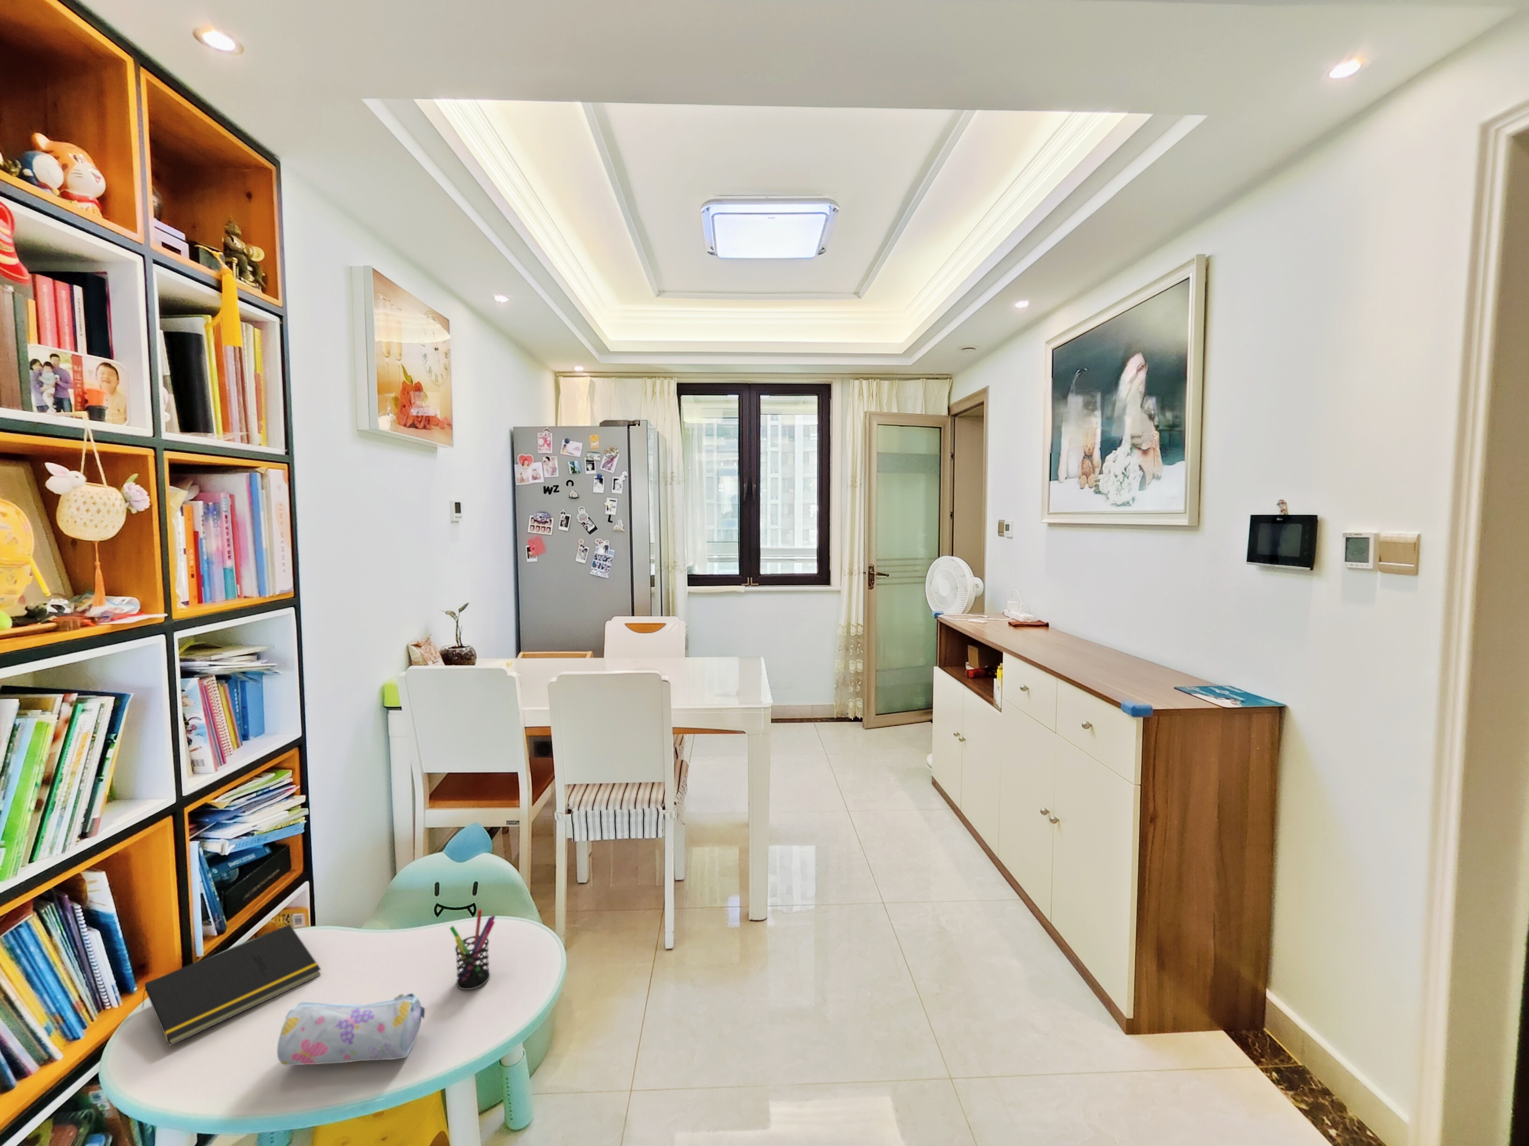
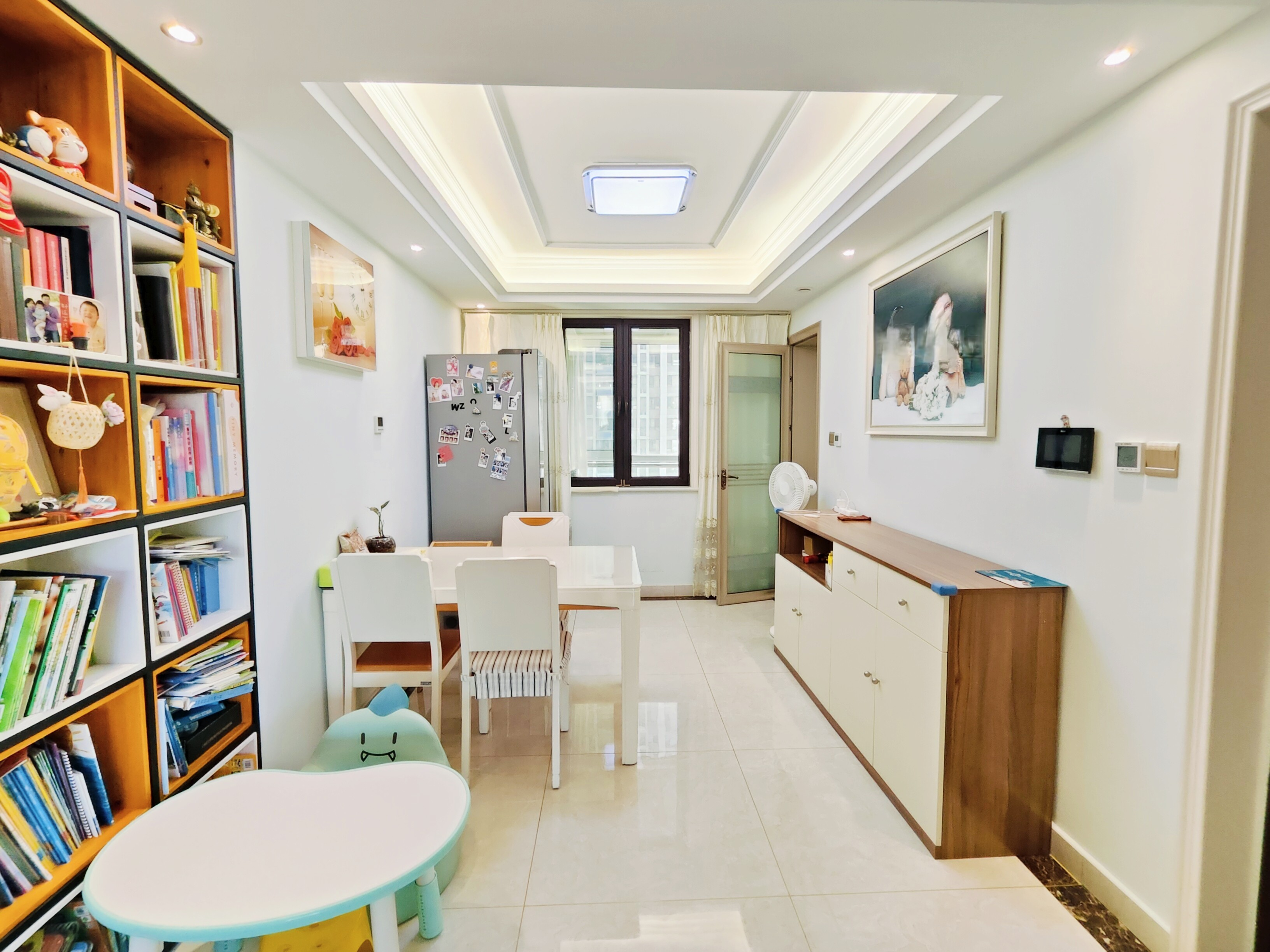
- pencil case [277,992,425,1065]
- pen holder [449,909,496,990]
- notepad [141,923,321,1047]
